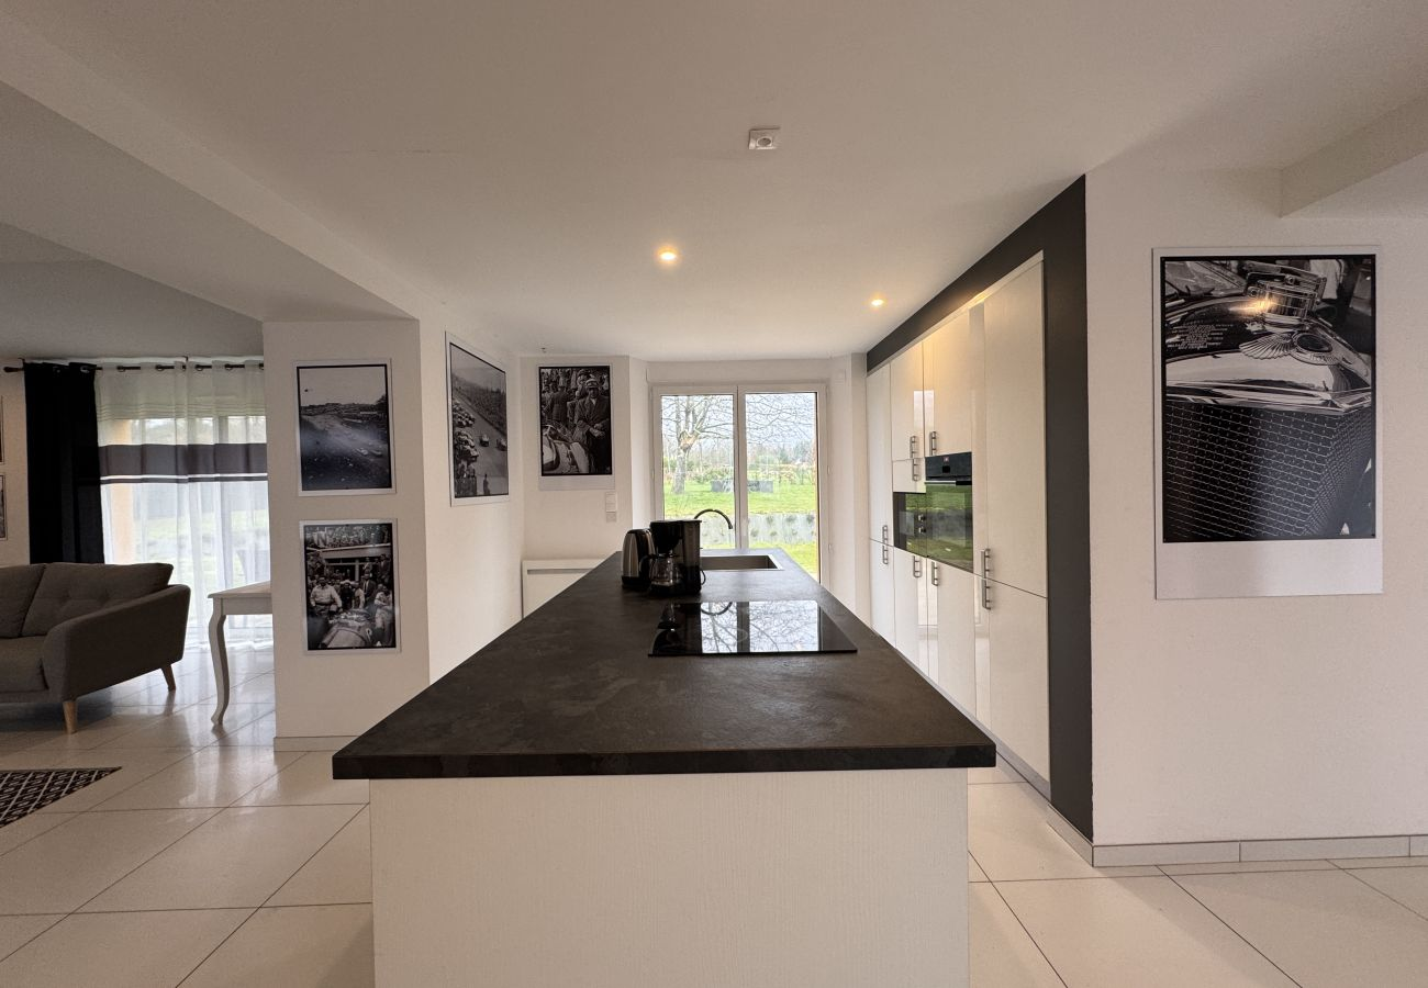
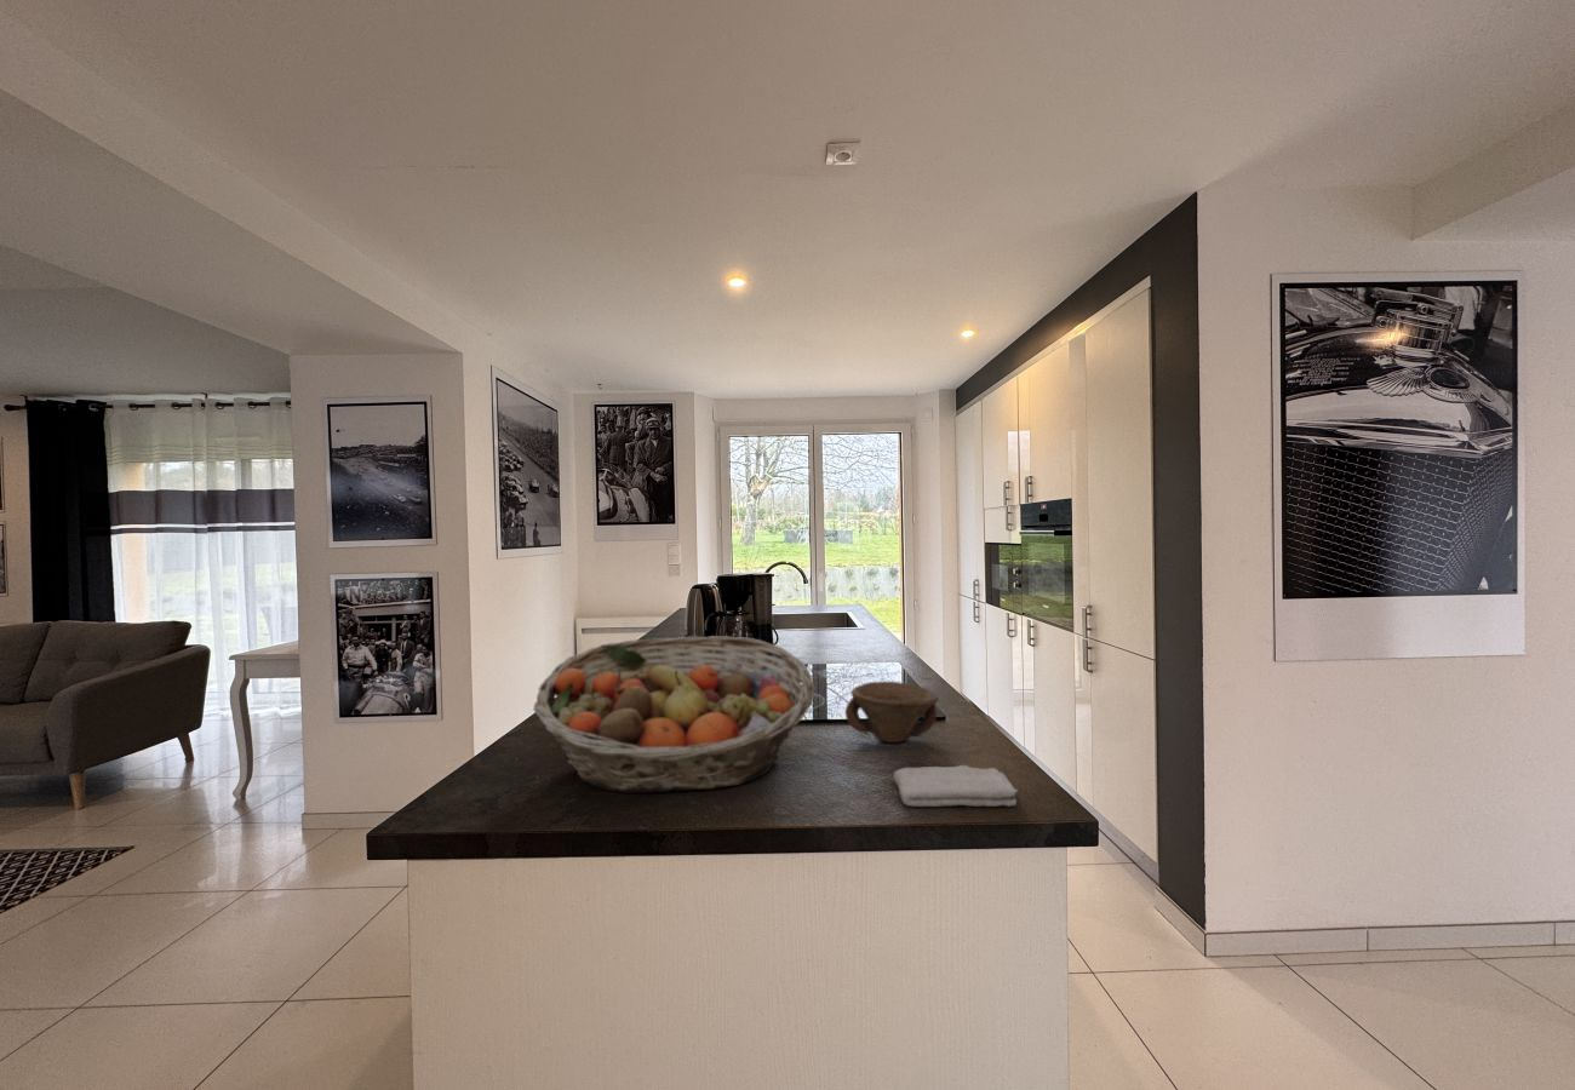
+ bowl [844,681,940,744]
+ fruit basket [533,635,815,793]
+ washcloth [892,764,1019,808]
